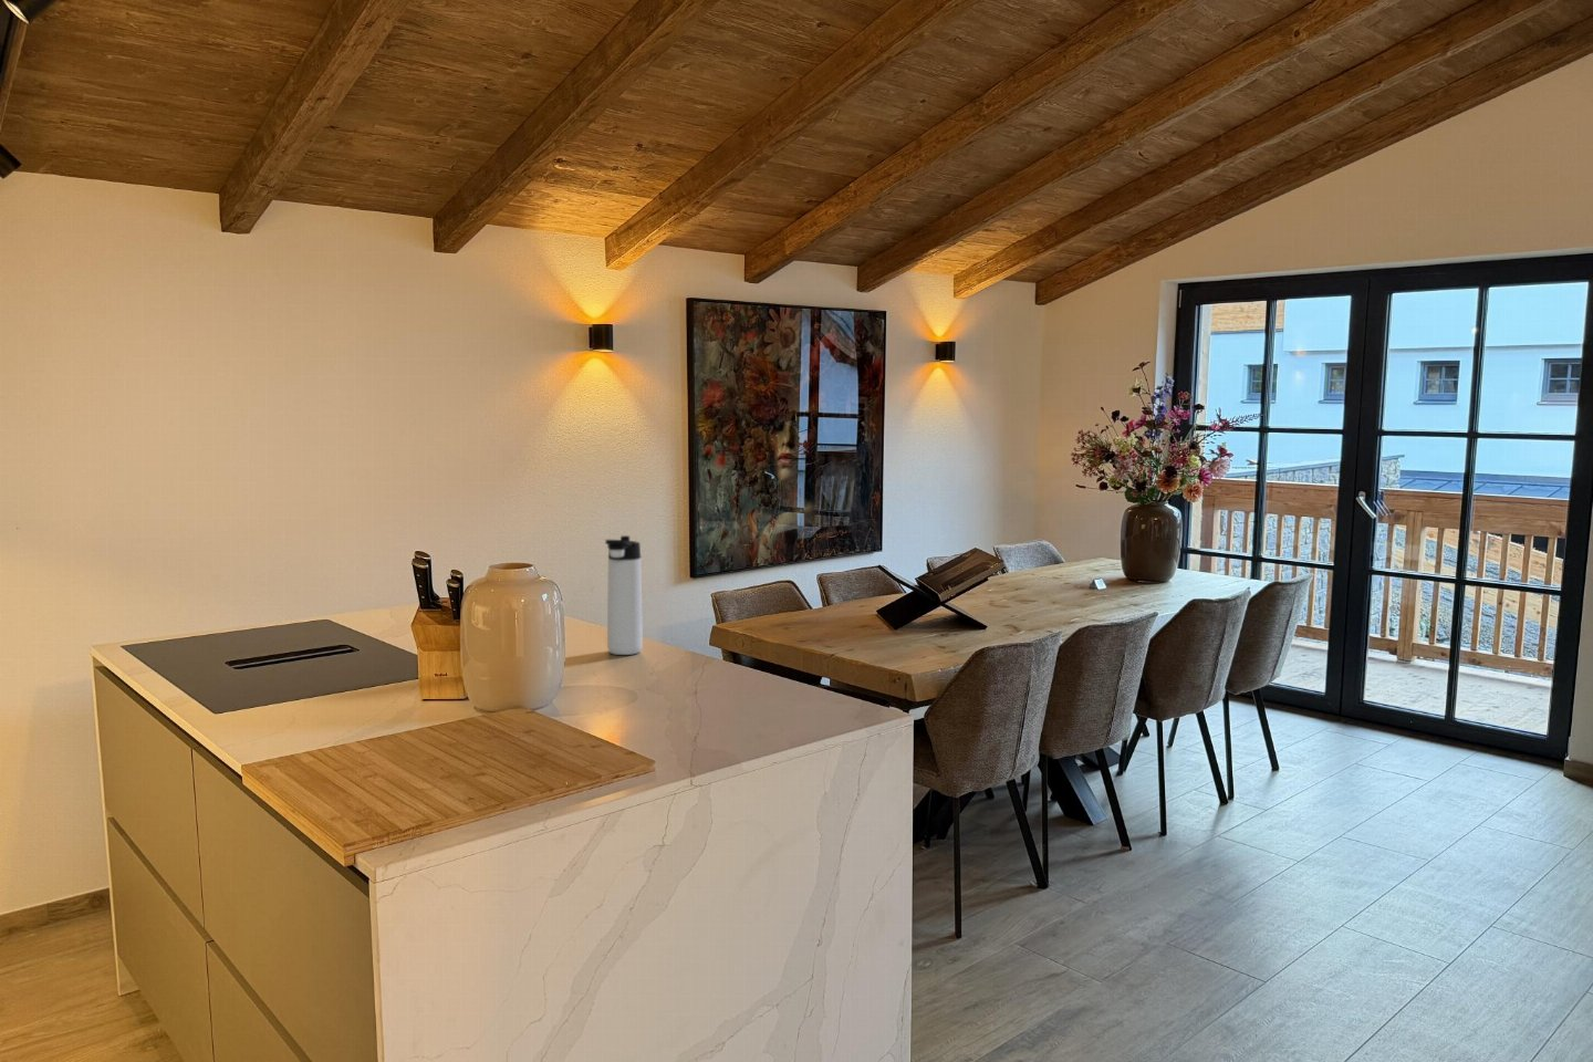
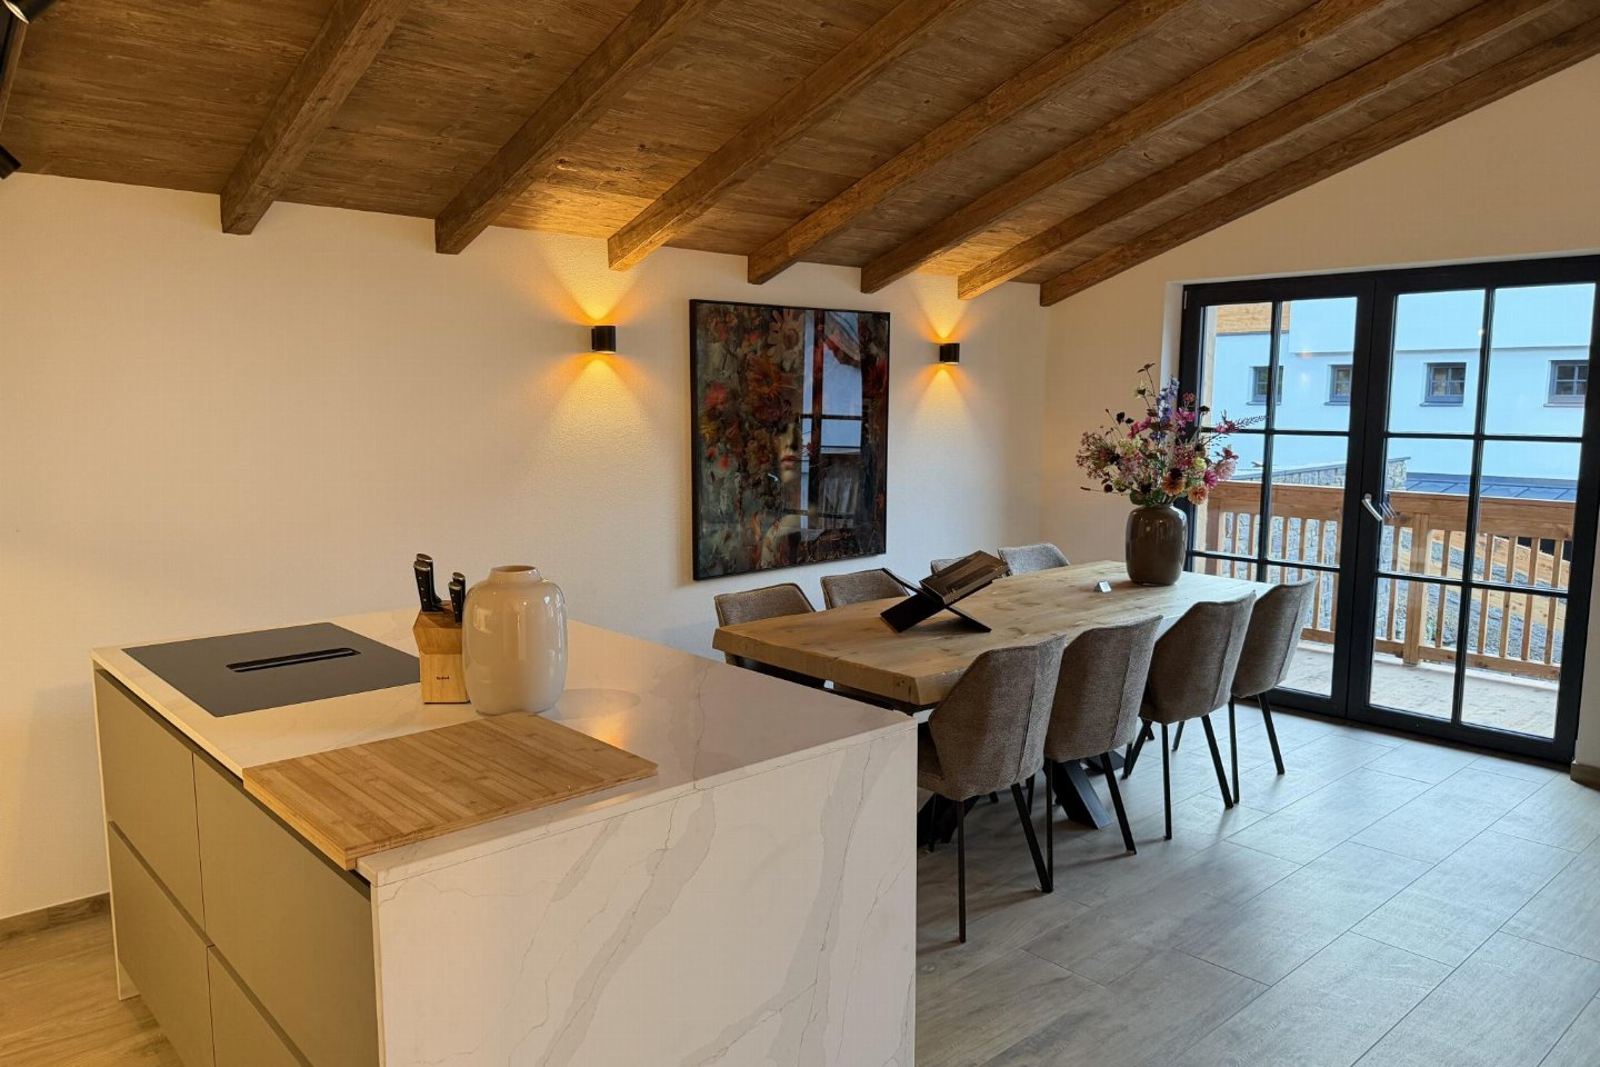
- thermos bottle [604,535,644,655]
